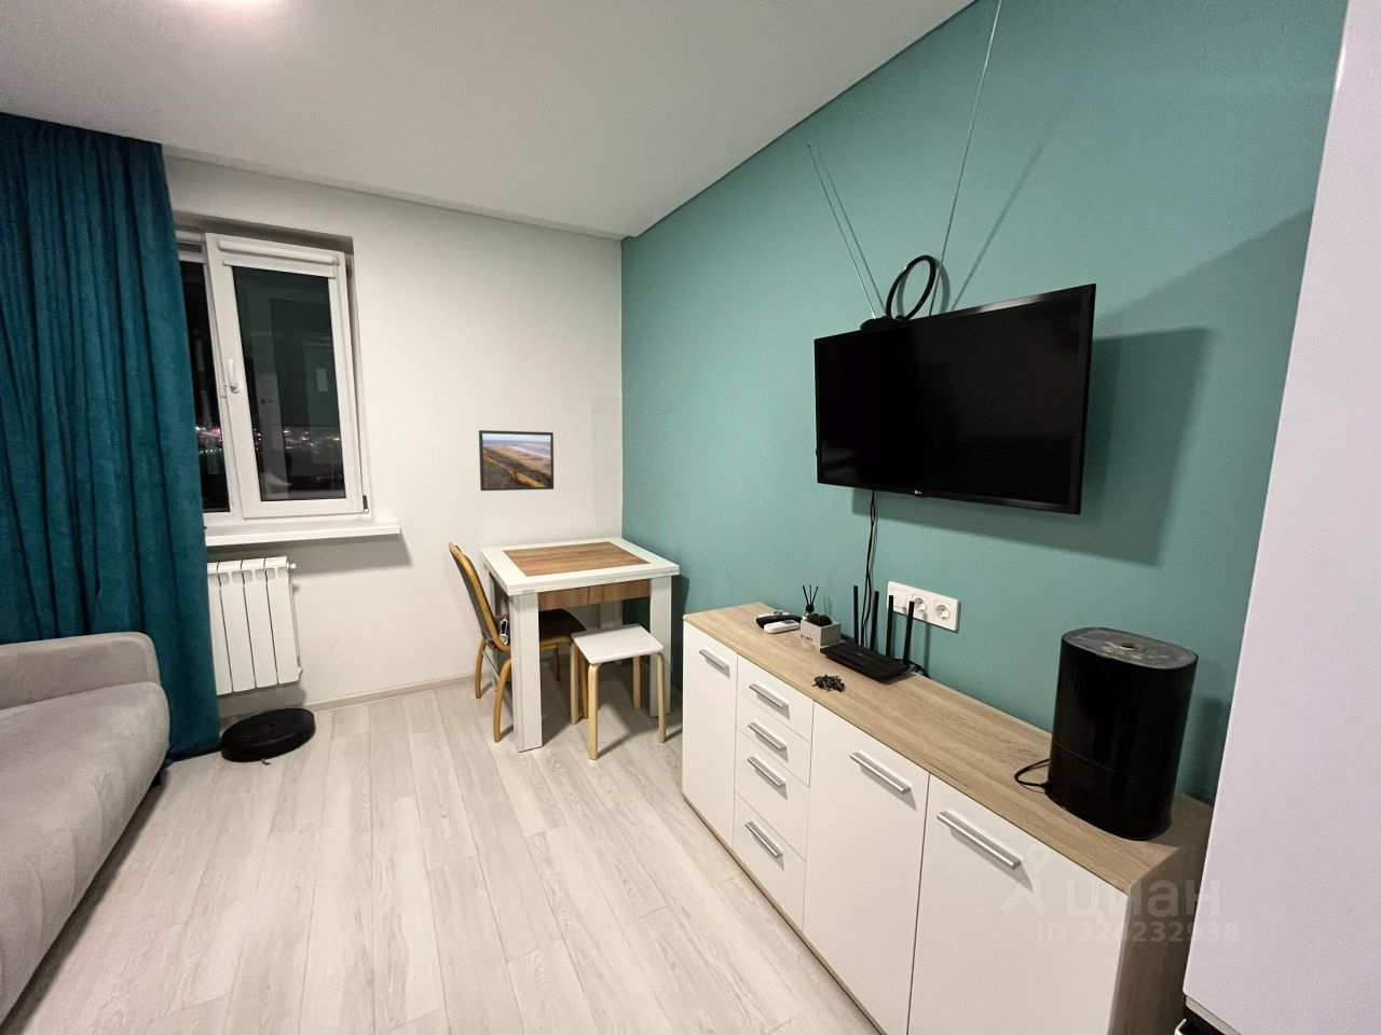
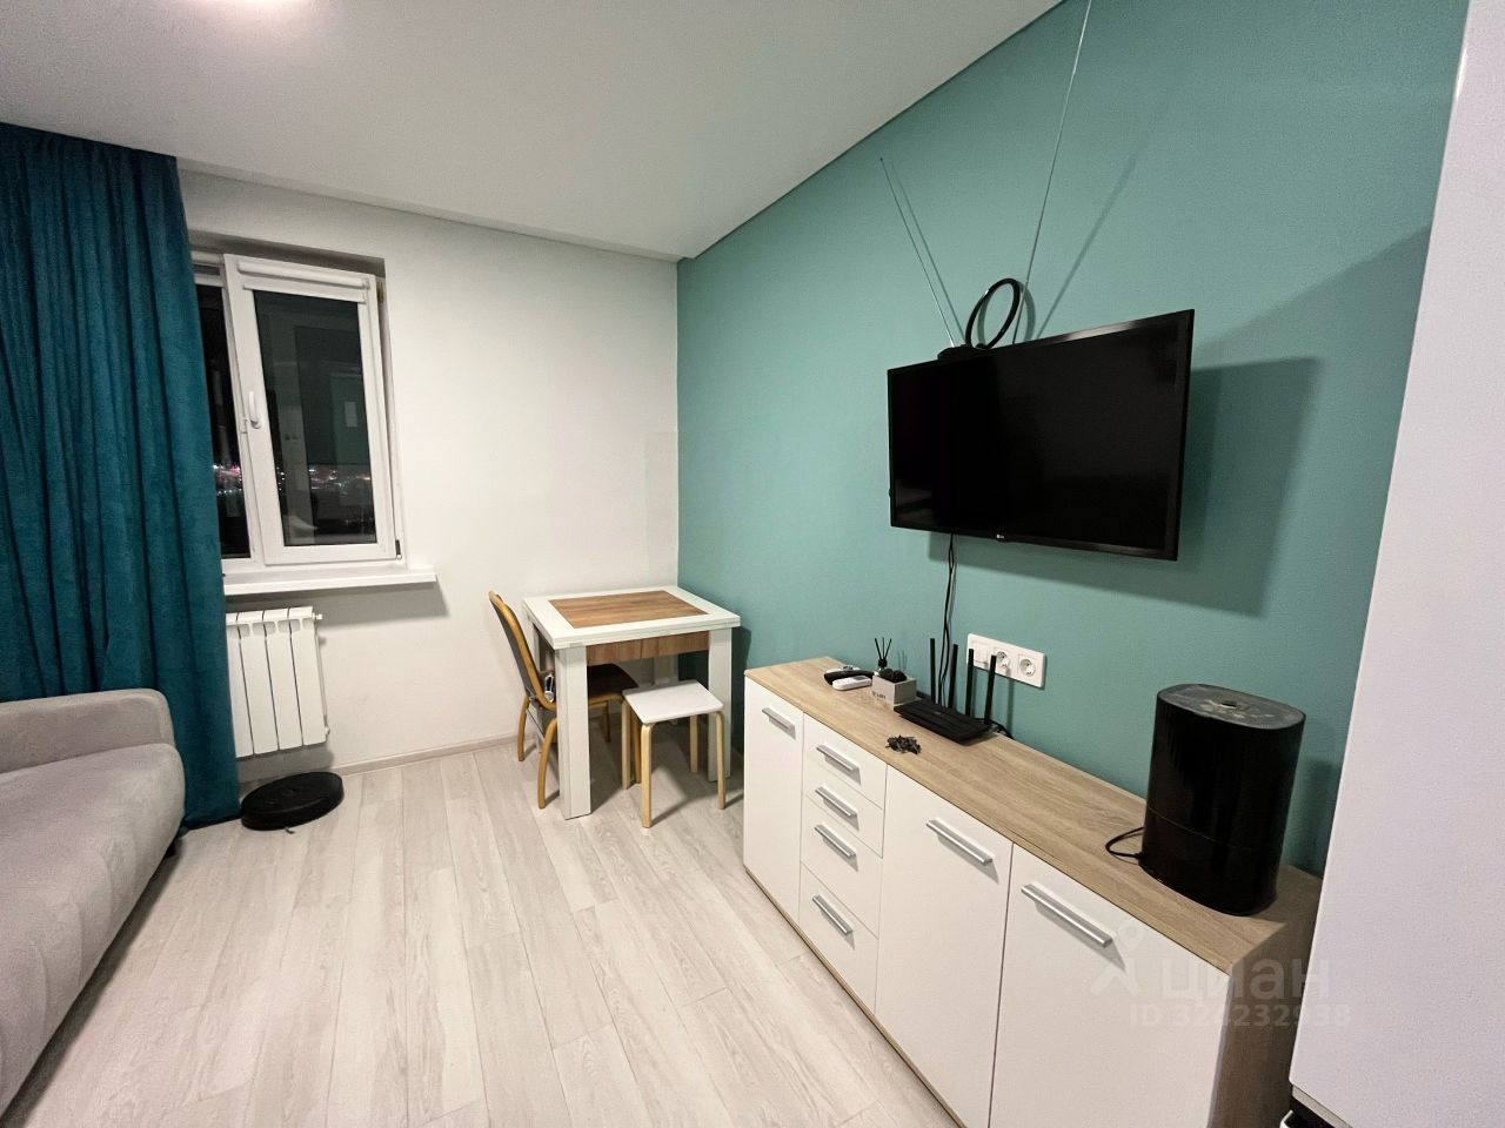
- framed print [478,429,555,491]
